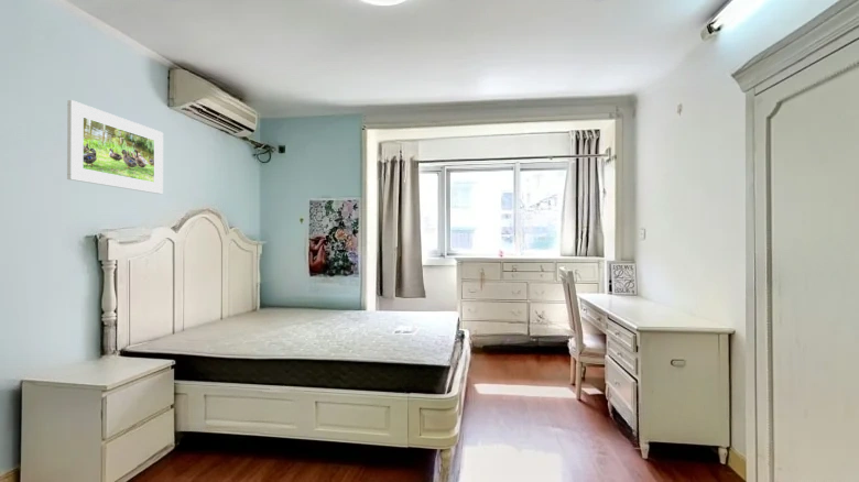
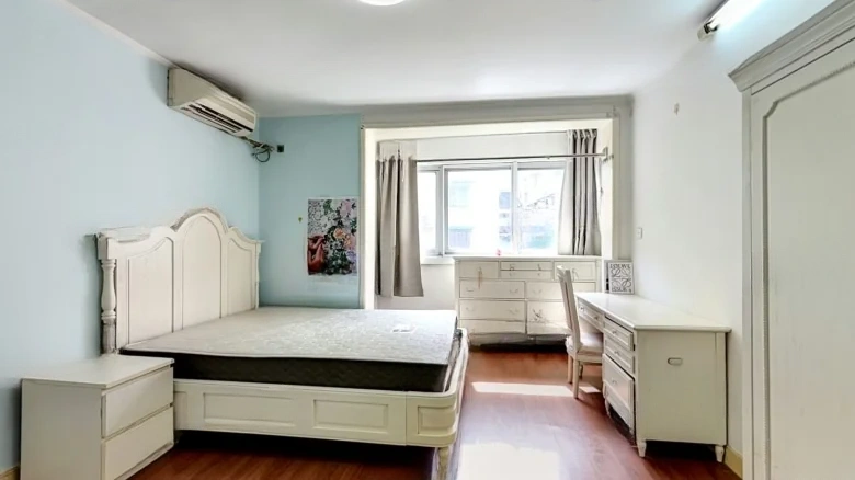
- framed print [66,99,164,195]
